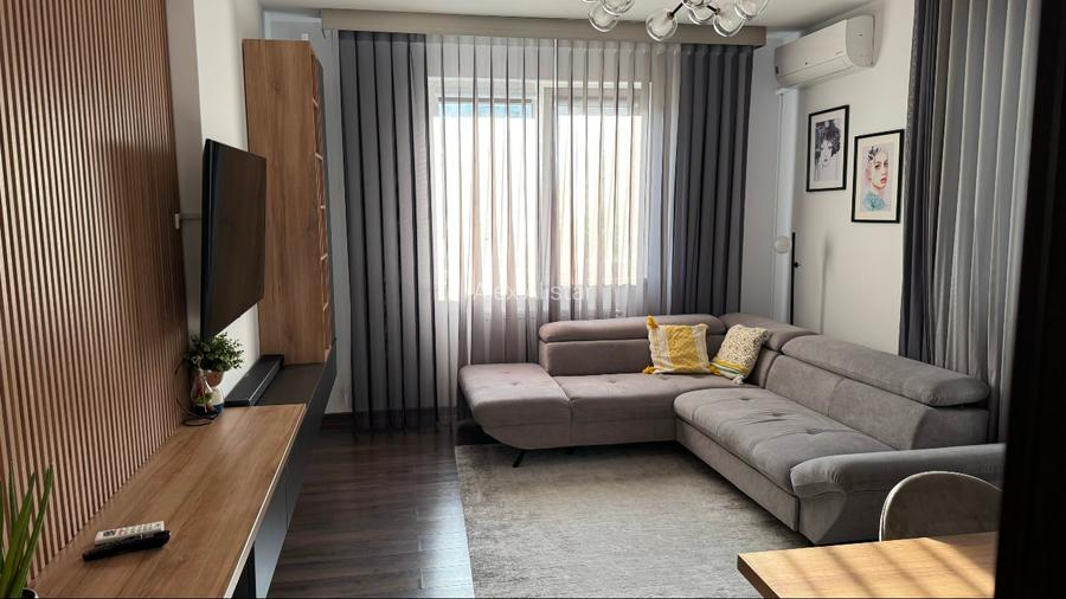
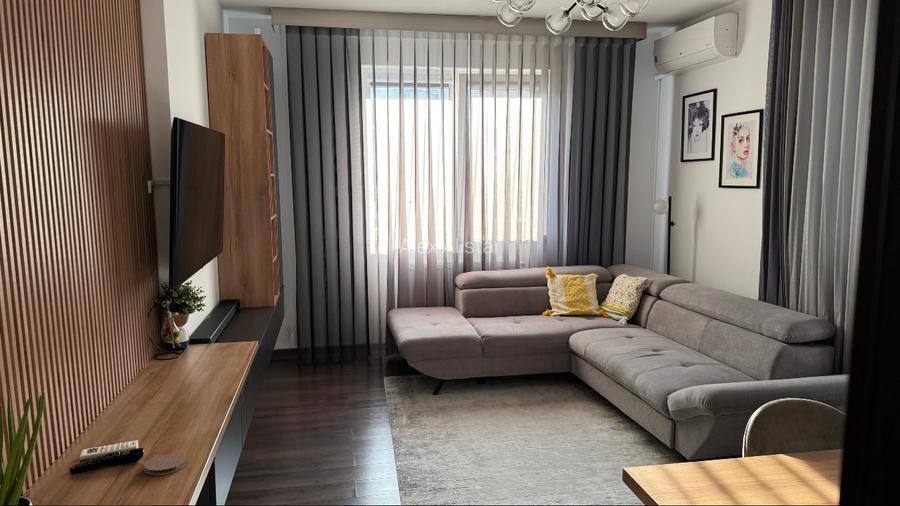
+ coaster [143,452,187,476]
